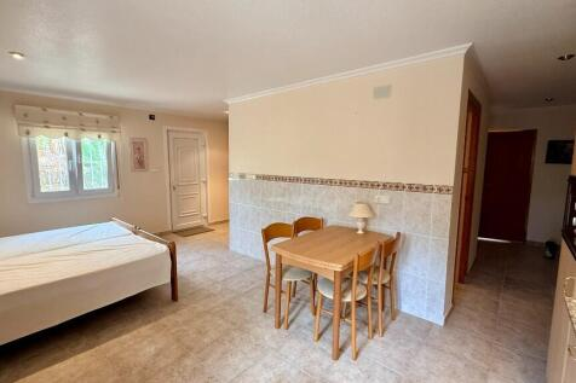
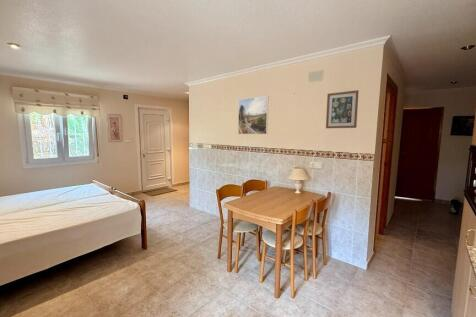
+ wall art [325,89,360,129]
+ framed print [237,95,270,135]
